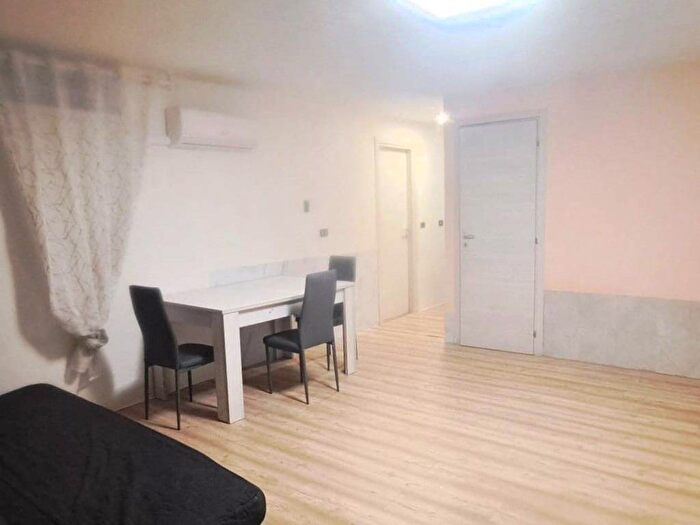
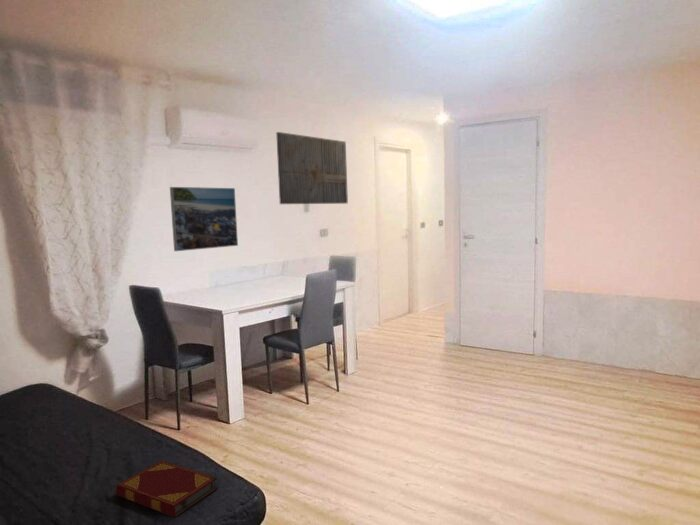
+ wall art [275,131,349,205]
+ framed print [169,186,239,252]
+ hardback book [115,460,219,519]
